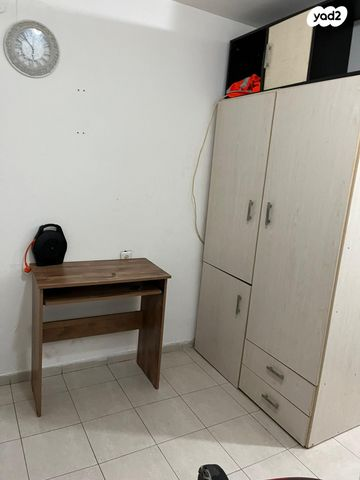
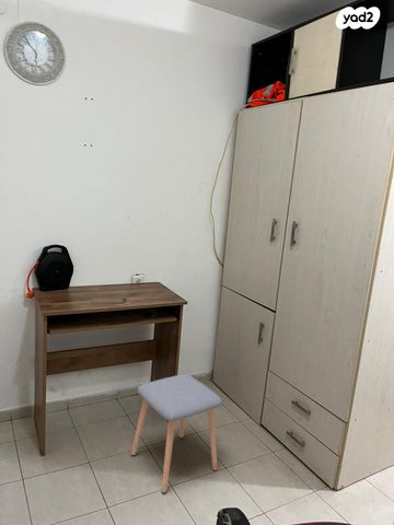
+ stool [130,373,223,494]
